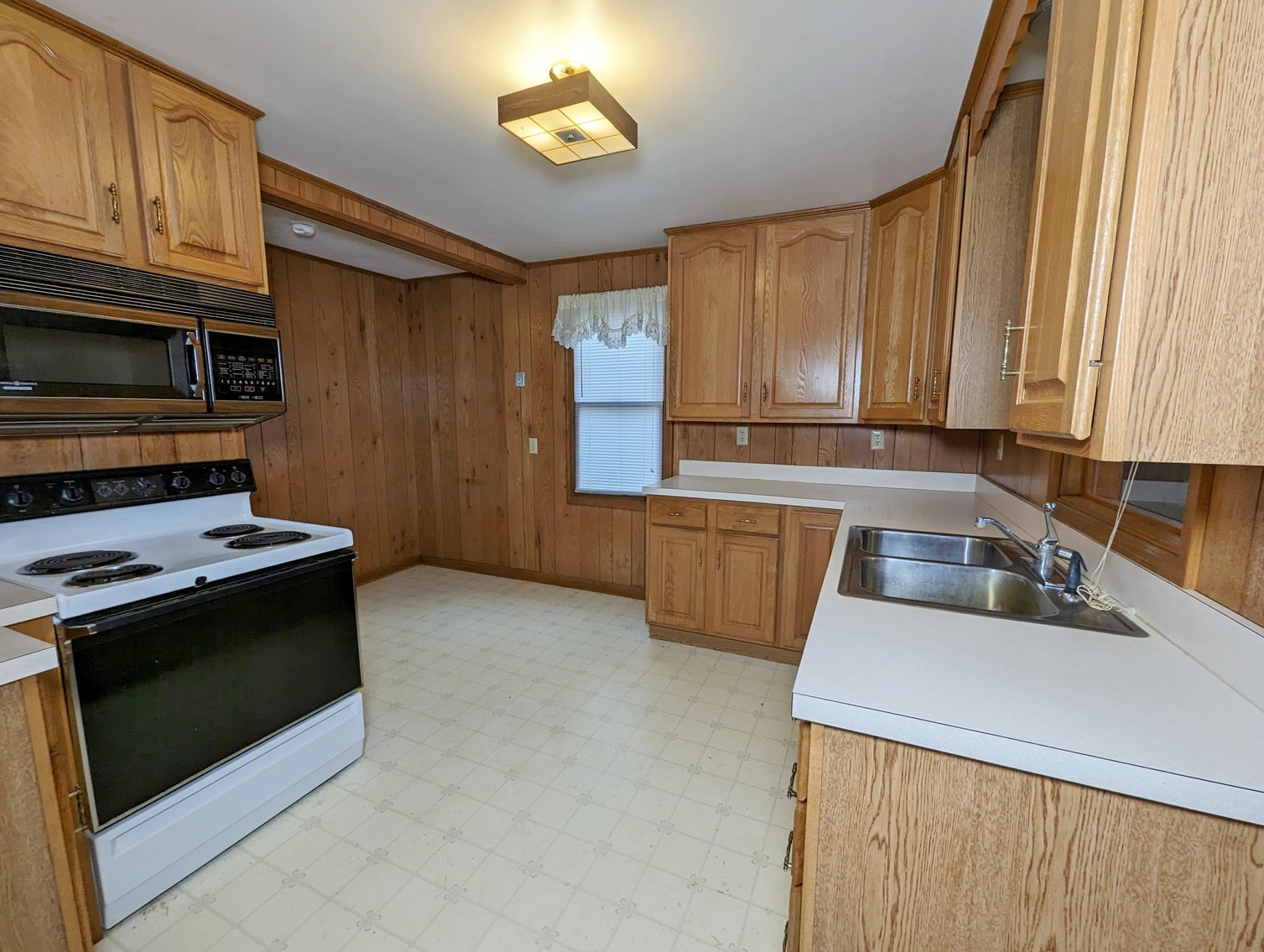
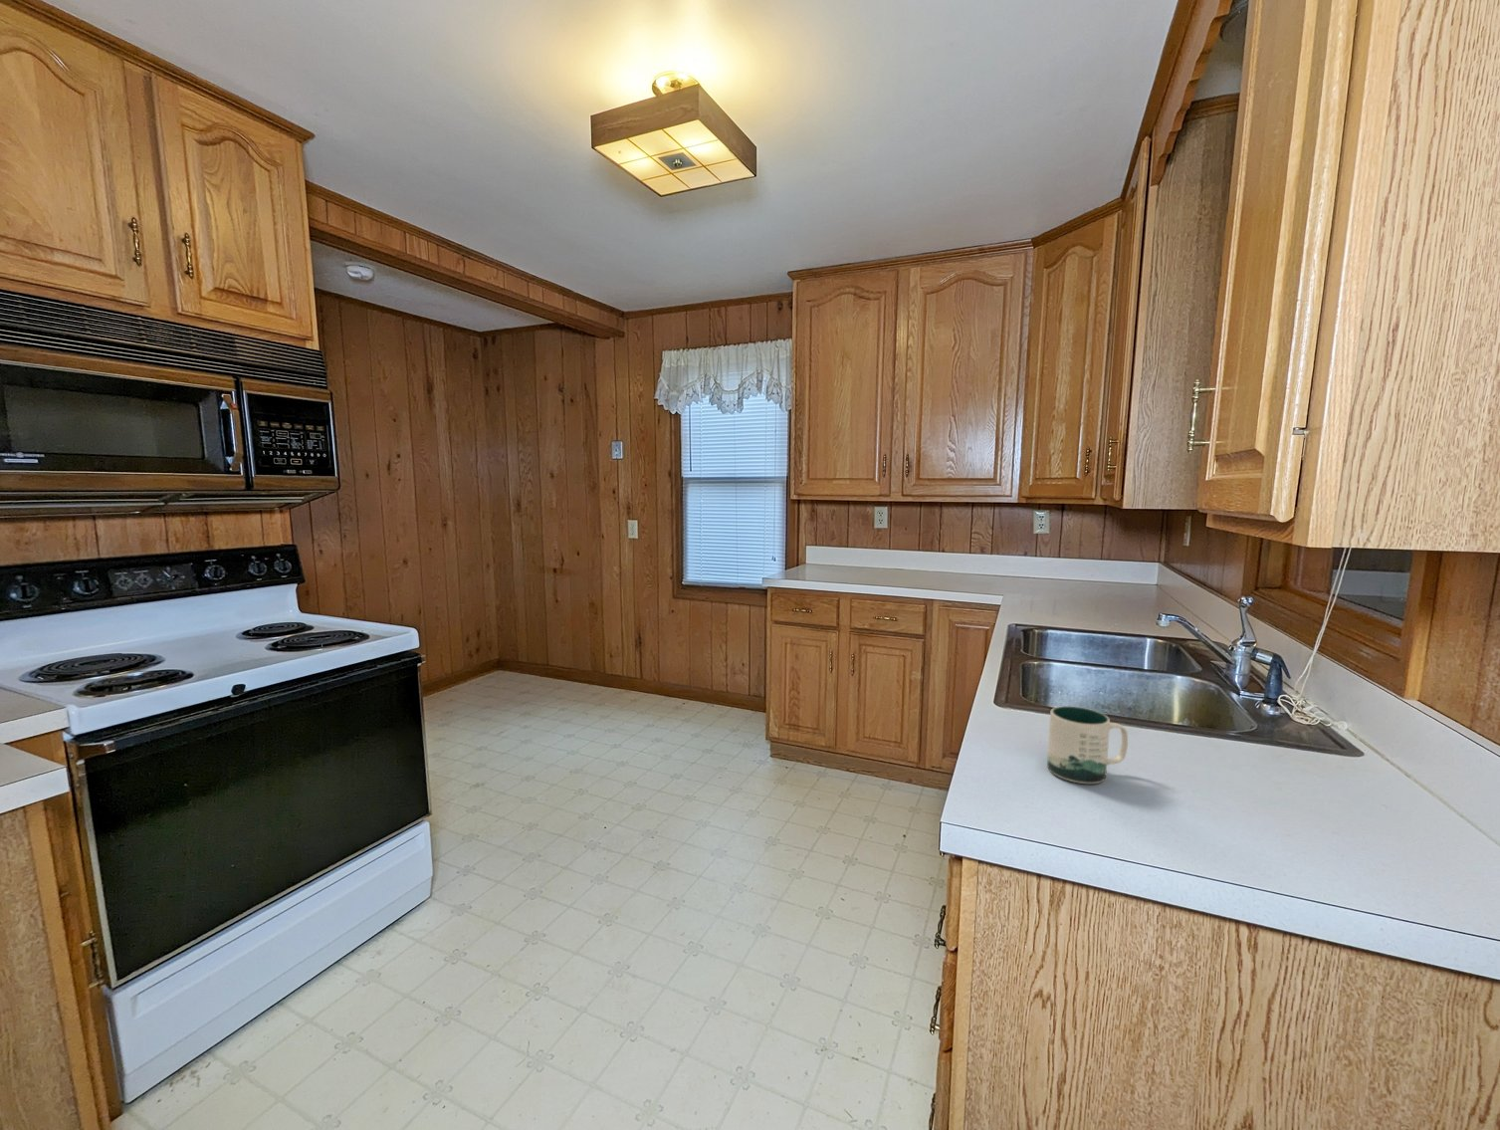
+ mug [1047,705,1129,785]
